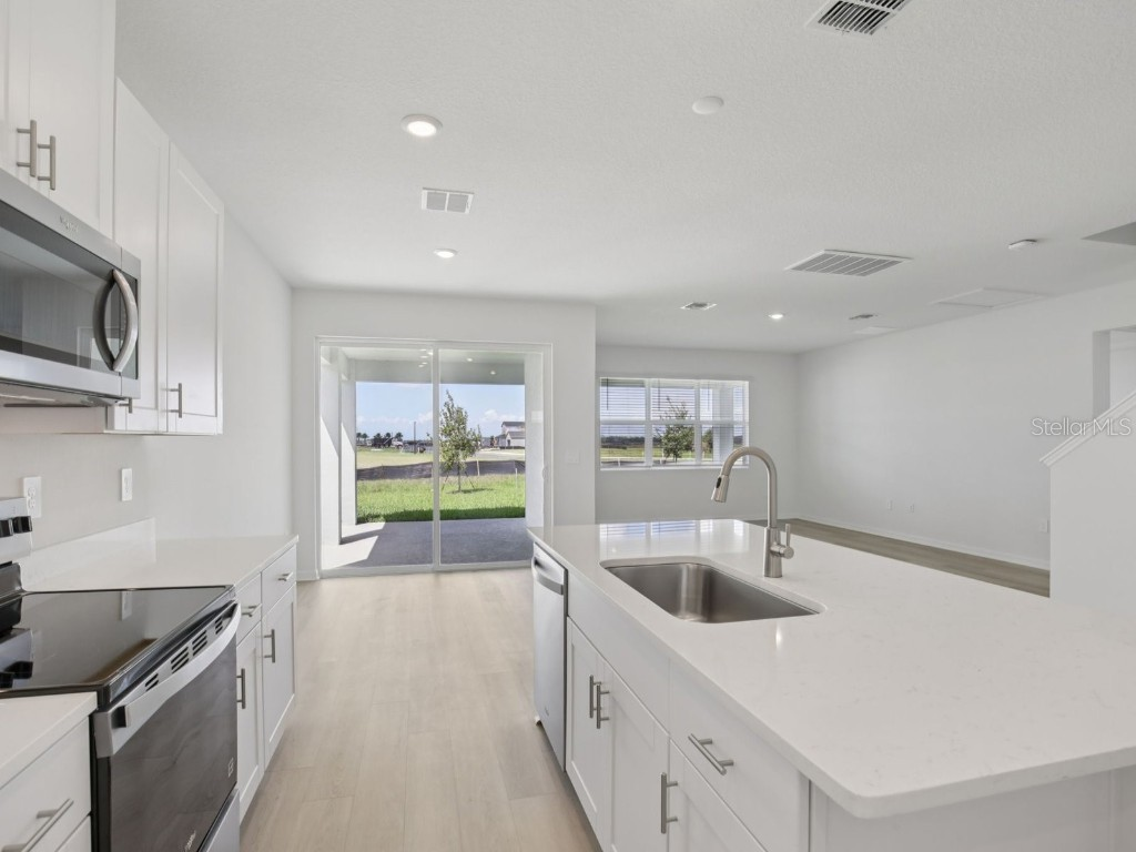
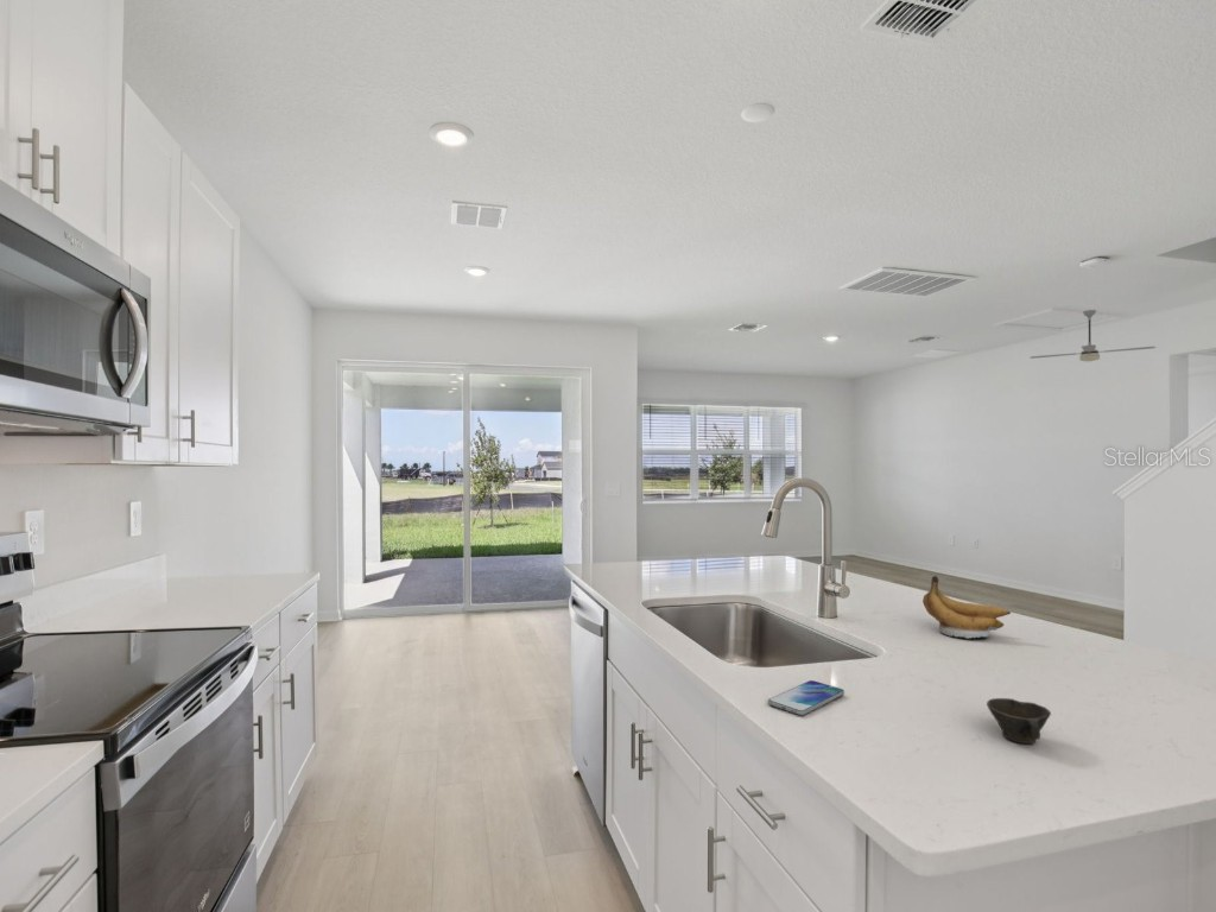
+ banana [922,575,1012,639]
+ ceiling fan [1030,309,1157,362]
+ smartphone [767,679,846,716]
+ cup [986,697,1052,745]
